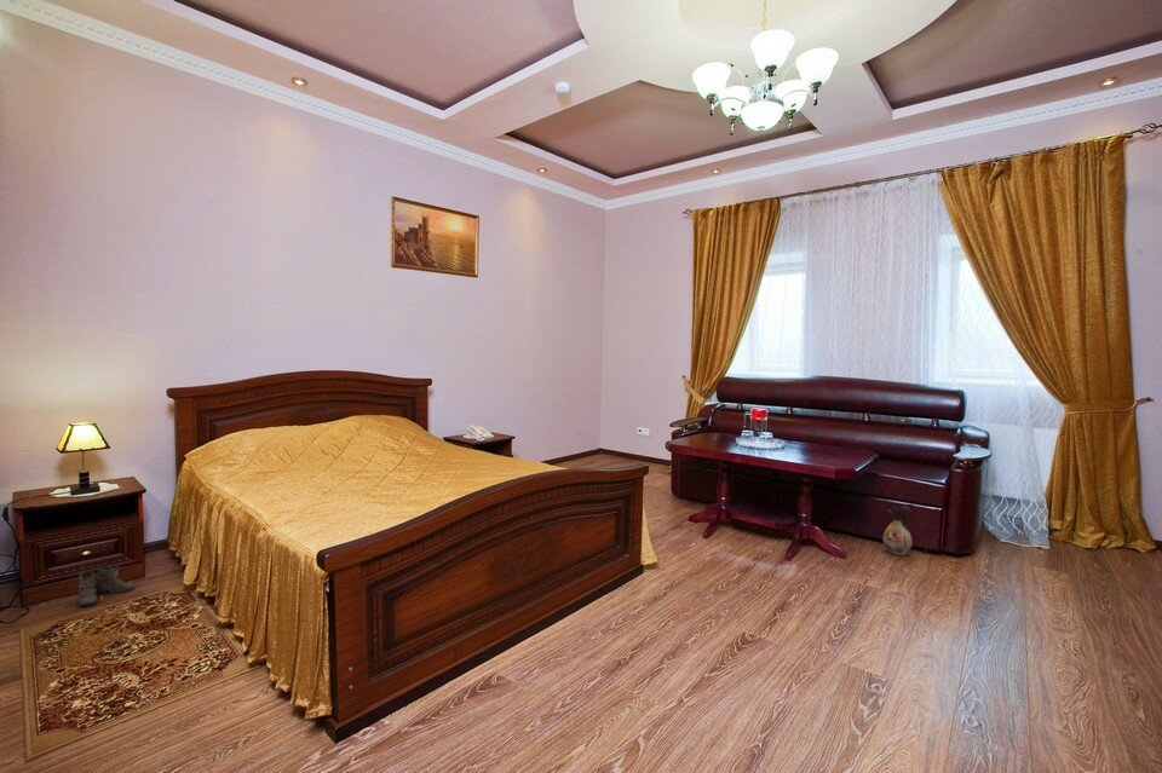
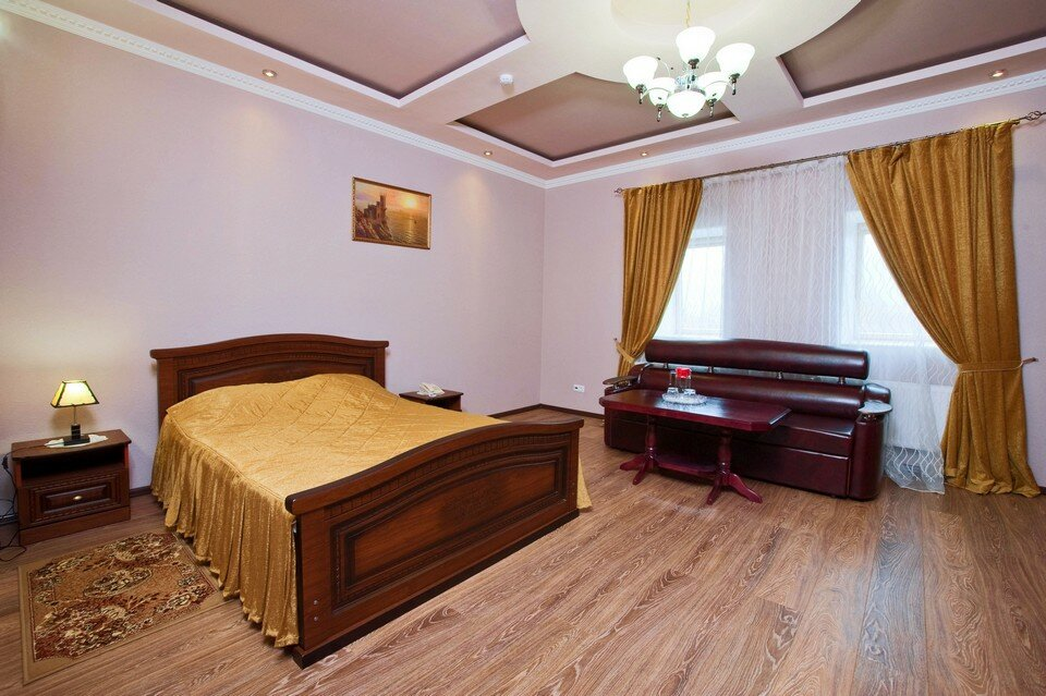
- boots [65,565,136,607]
- ceramic jug [882,506,913,556]
